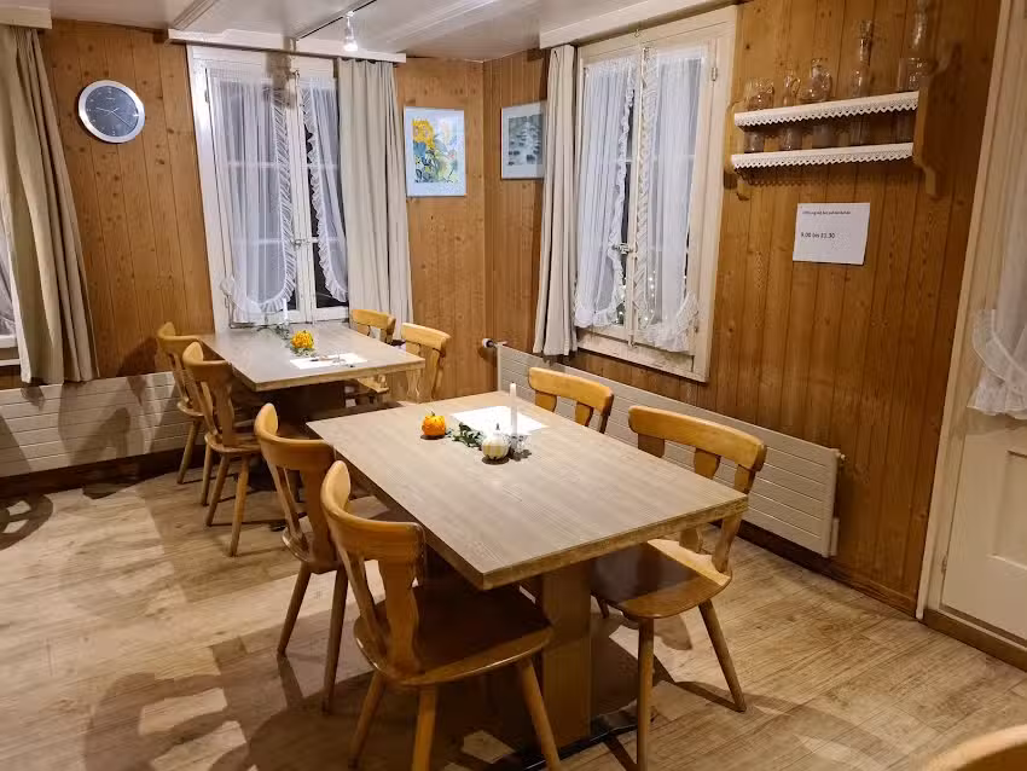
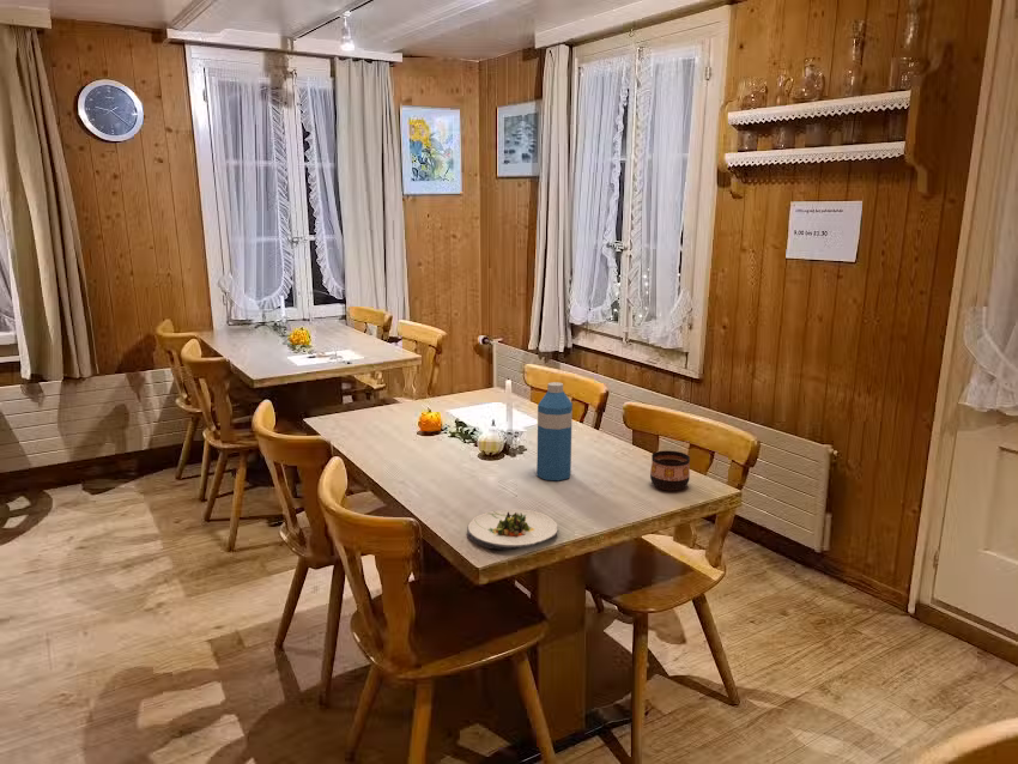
+ salad plate [466,509,559,551]
+ cup [649,449,691,491]
+ water bottle [535,381,574,481]
